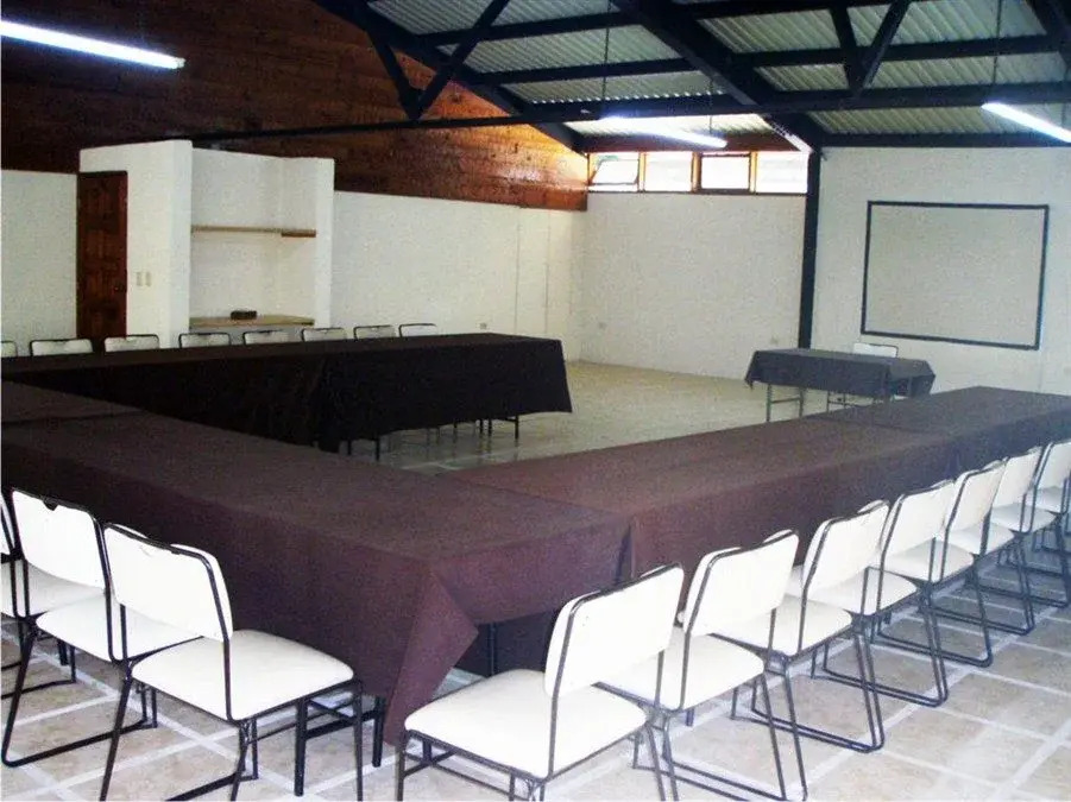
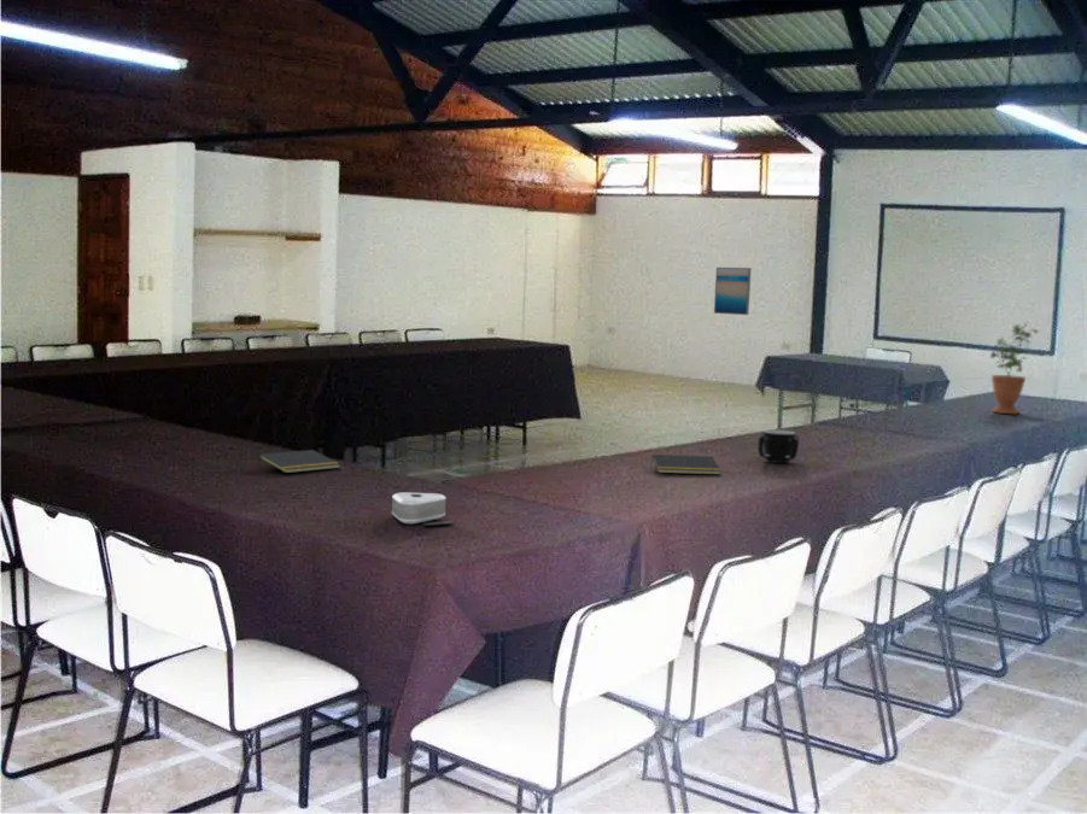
+ notepad [256,449,341,474]
+ mug [756,429,800,464]
+ notepad [649,453,723,476]
+ wall art [713,267,753,316]
+ potted plant [989,320,1040,415]
+ speaker [391,492,454,527]
